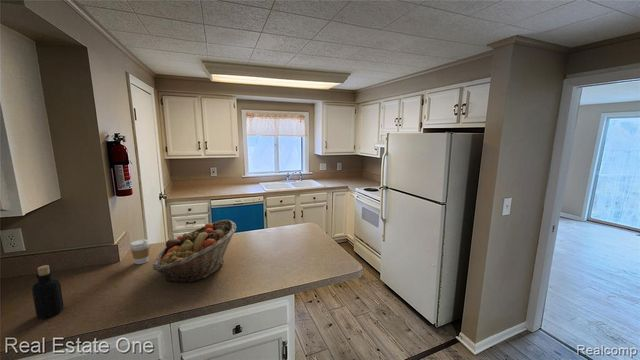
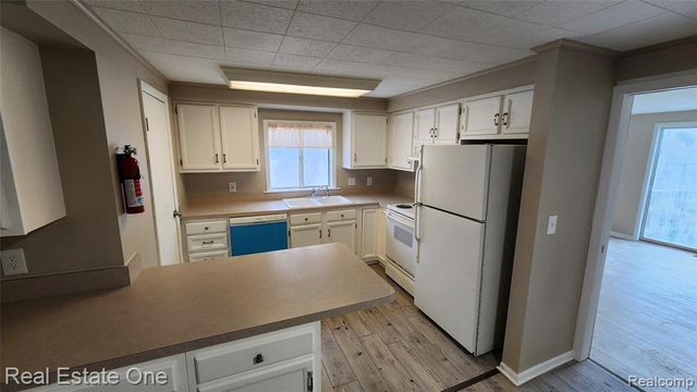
- fruit basket [151,219,237,284]
- coffee cup [129,238,150,265]
- bottle [31,264,64,319]
